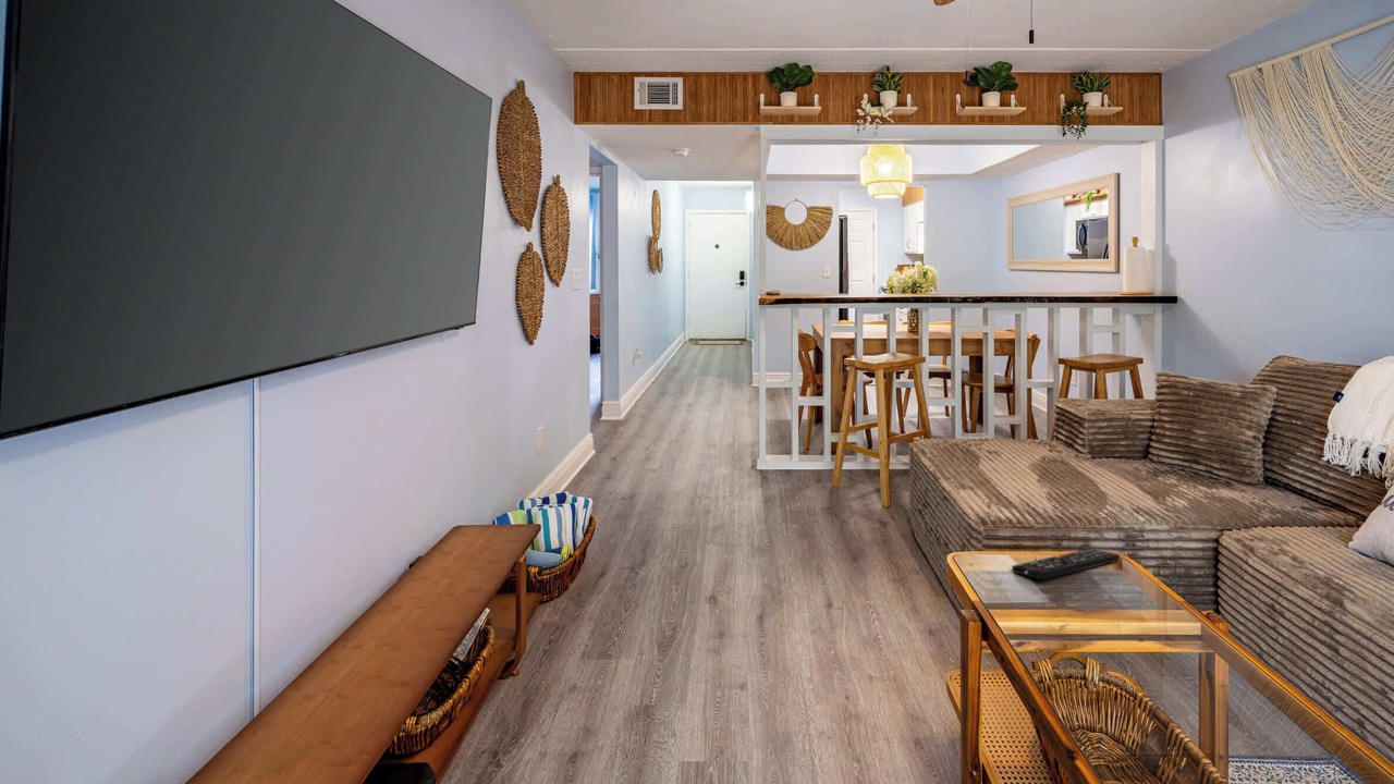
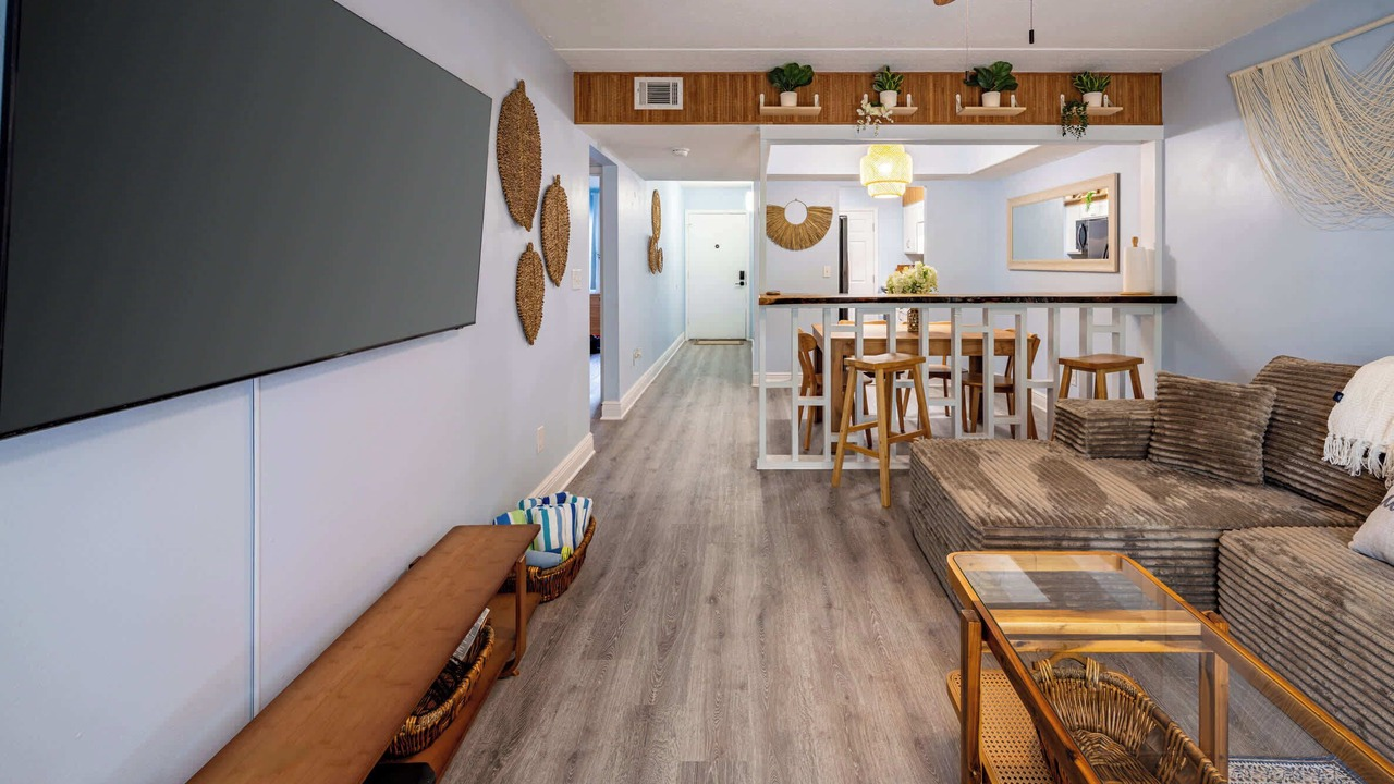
- remote control [1011,548,1121,580]
